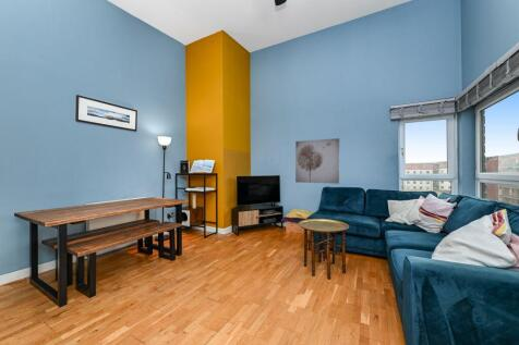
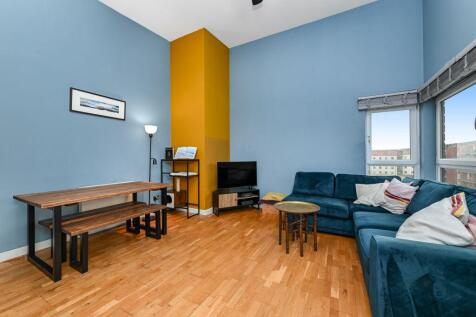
- wall art [294,137,340,185]
